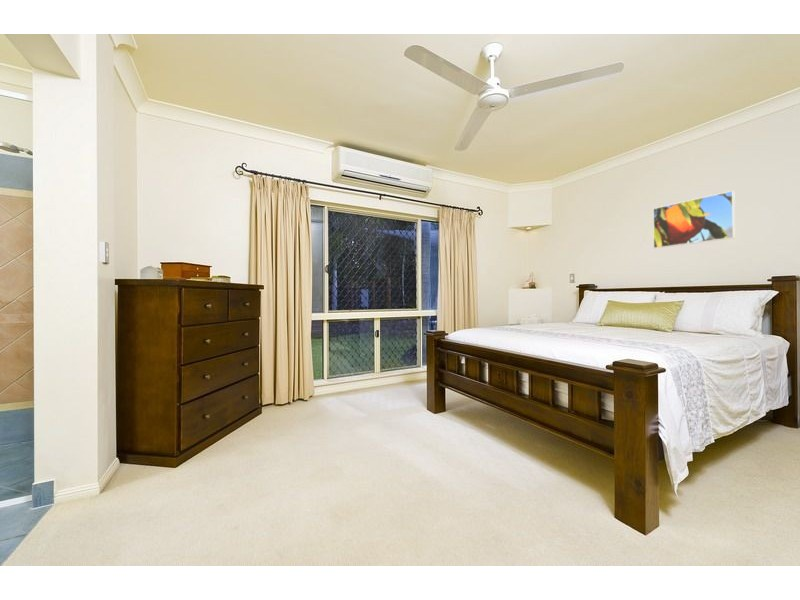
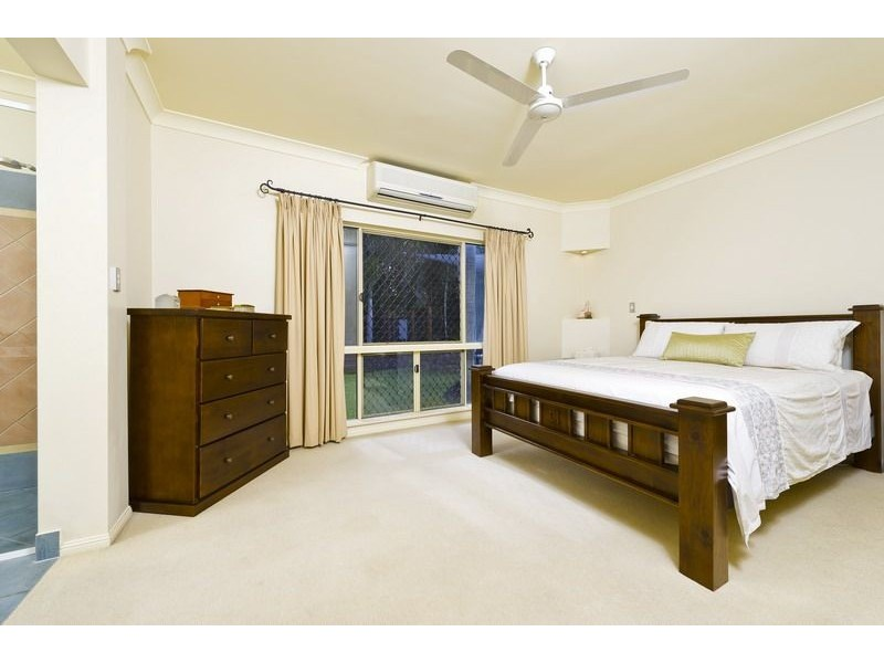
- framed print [652,190,736,249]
